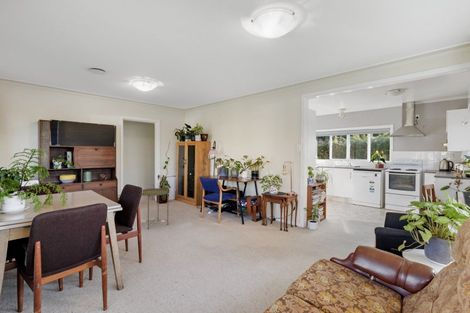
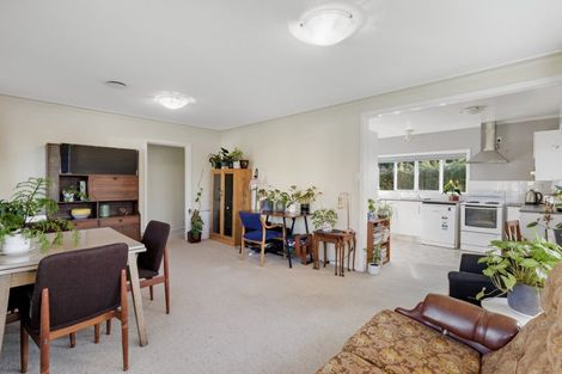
- side table [141,187,169,230]
